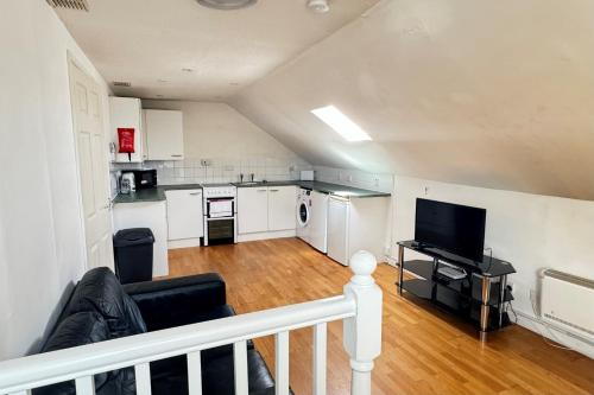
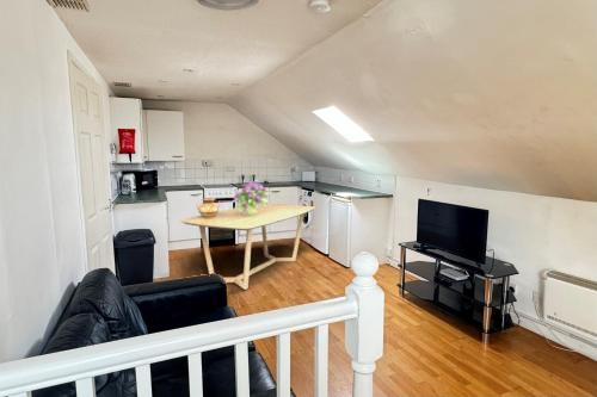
+ bouquet [233,181,270,216]
+ ceramic pot [196,198,221,218]
+ dining table [180,203,316,291]
